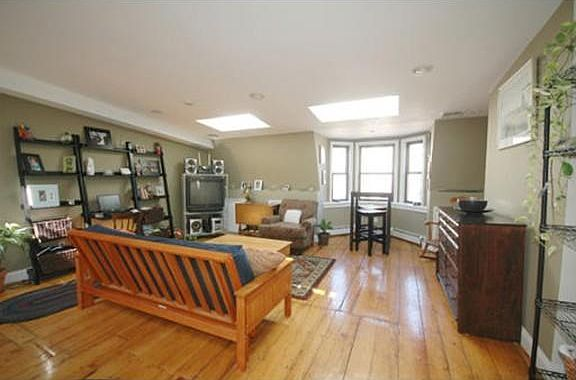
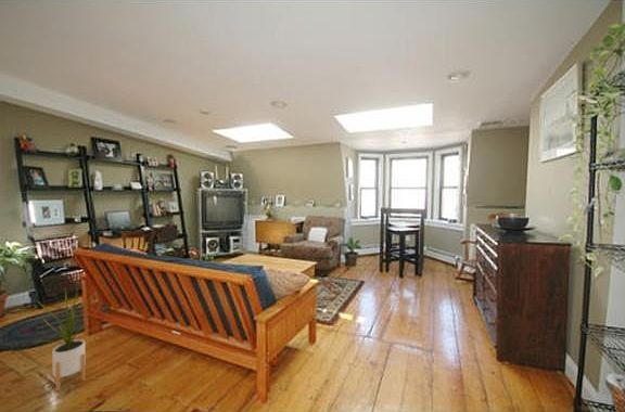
+ house plant [30,285,104,392]
